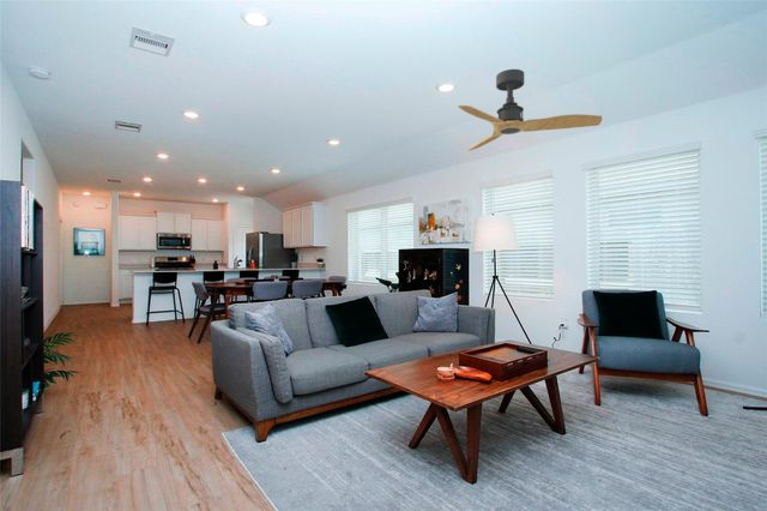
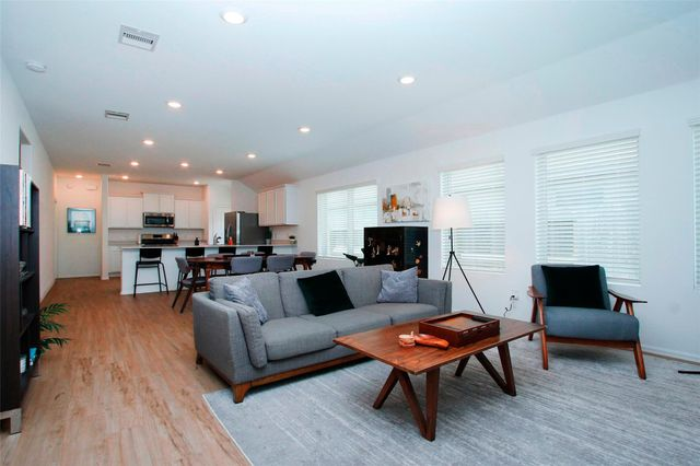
- ceiling fan [457,68,603,152]
